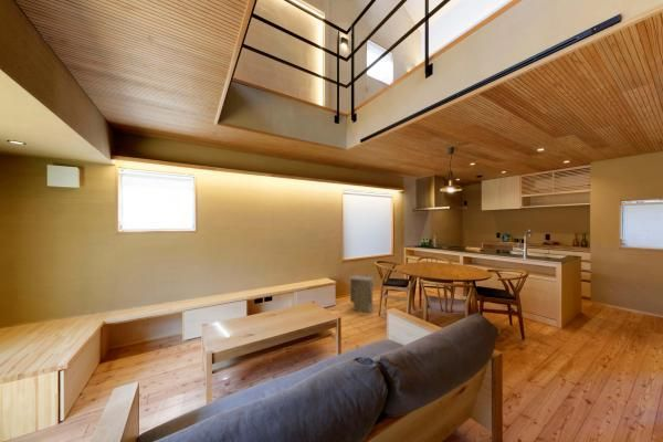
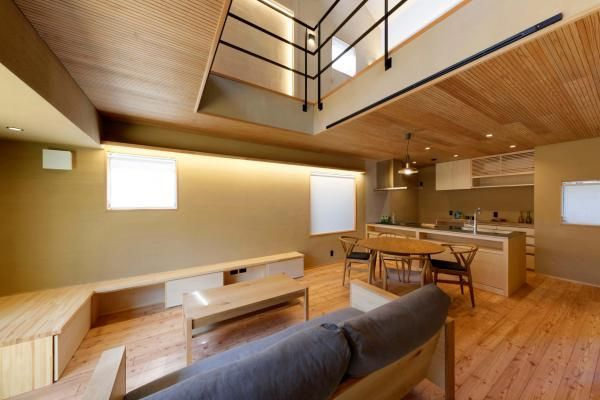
- air purifier [349,274,375,314]
